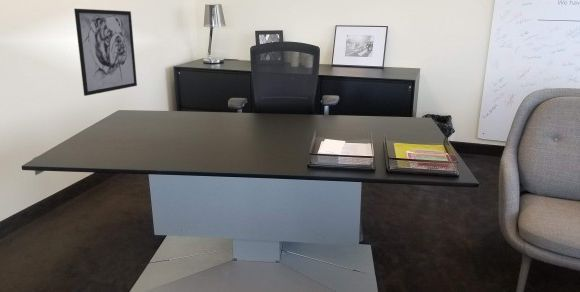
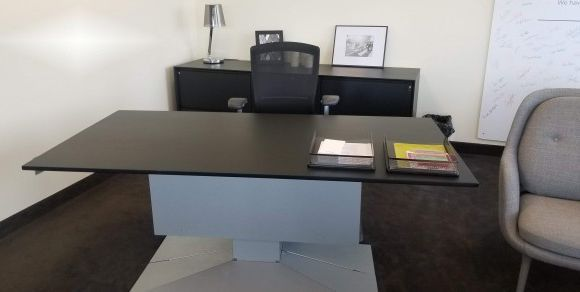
- wall art [73,8,138,97]
